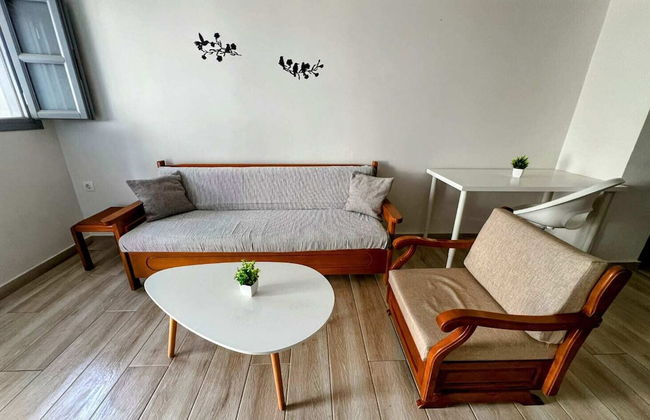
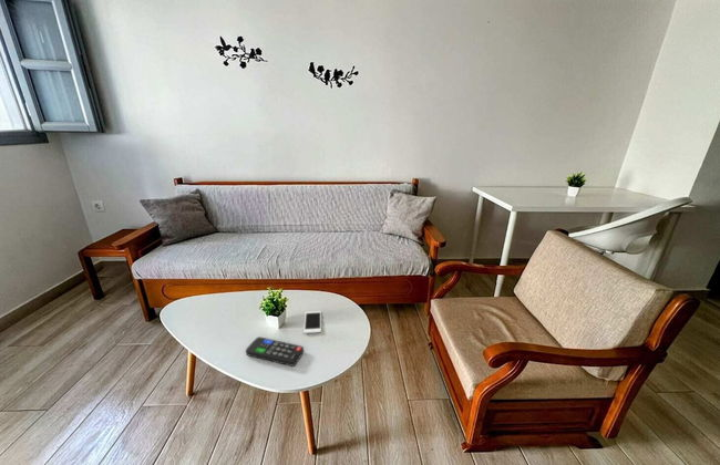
+ cell phone [302,310,322,334]
+ remote control [245,335,305,368]
